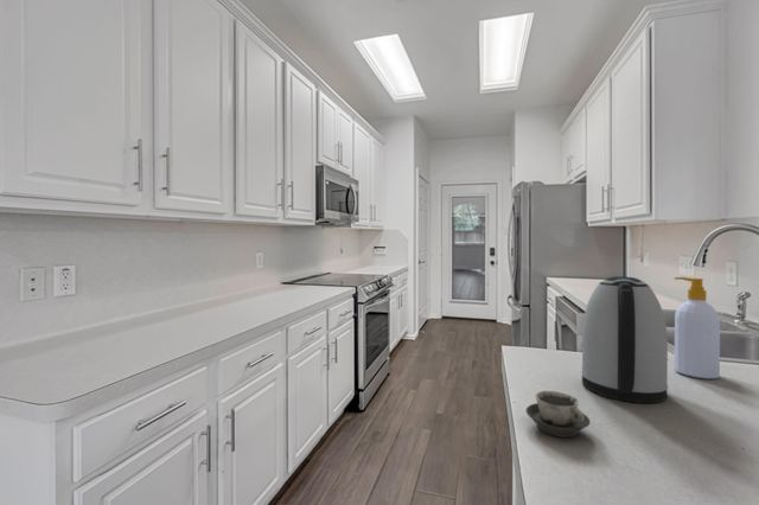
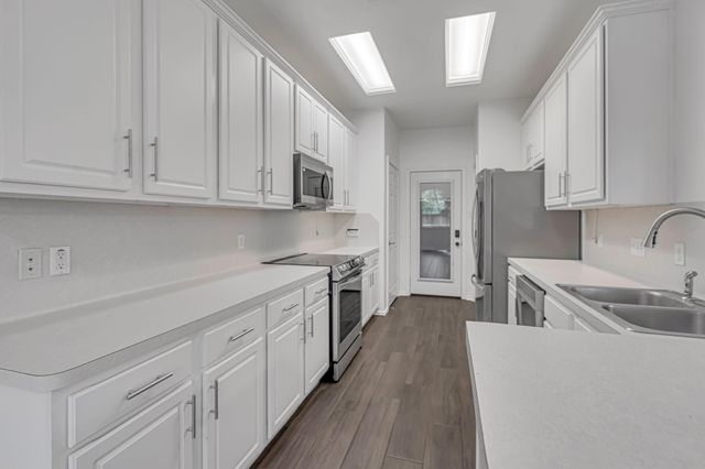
- cup [525,390,592,439]
- kettle [580,275,669,404]
- soap bottle [674,276,721,379]
